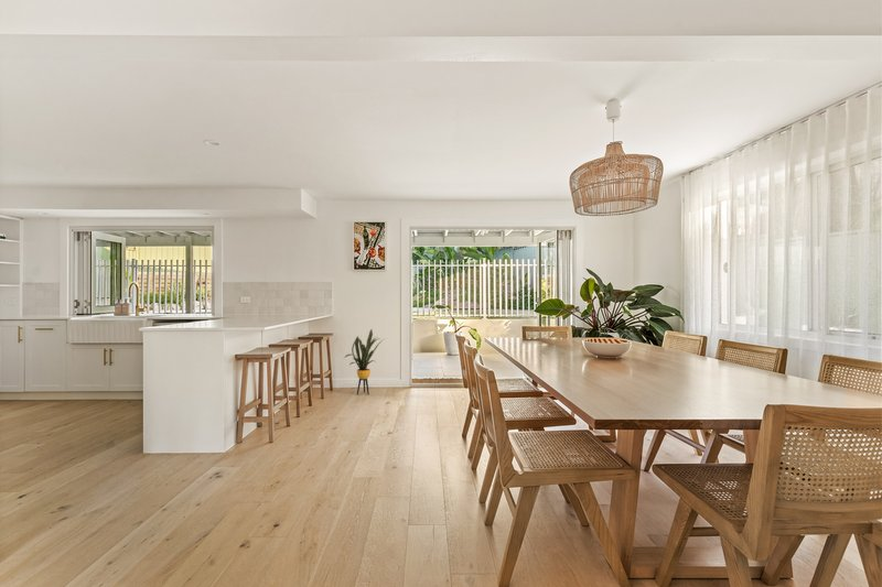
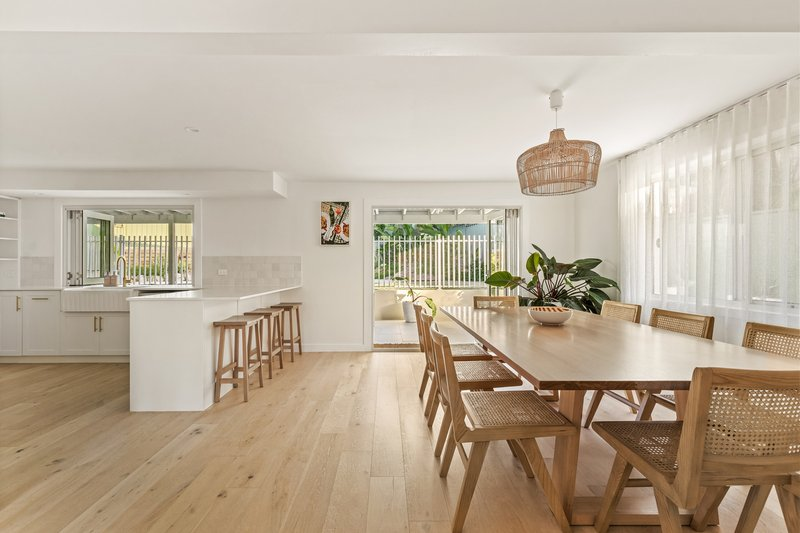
- house plant [343,328,387,395]
